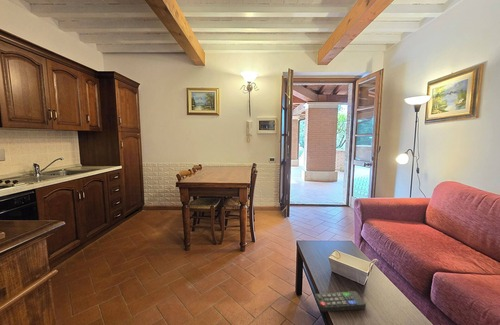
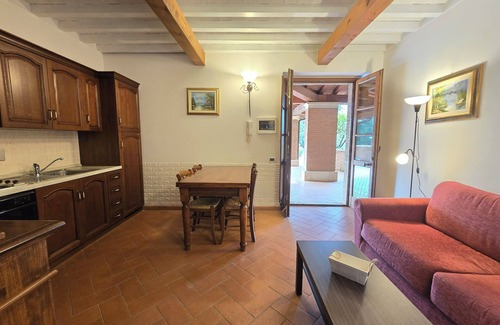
- remote control [314,291,367,313]
